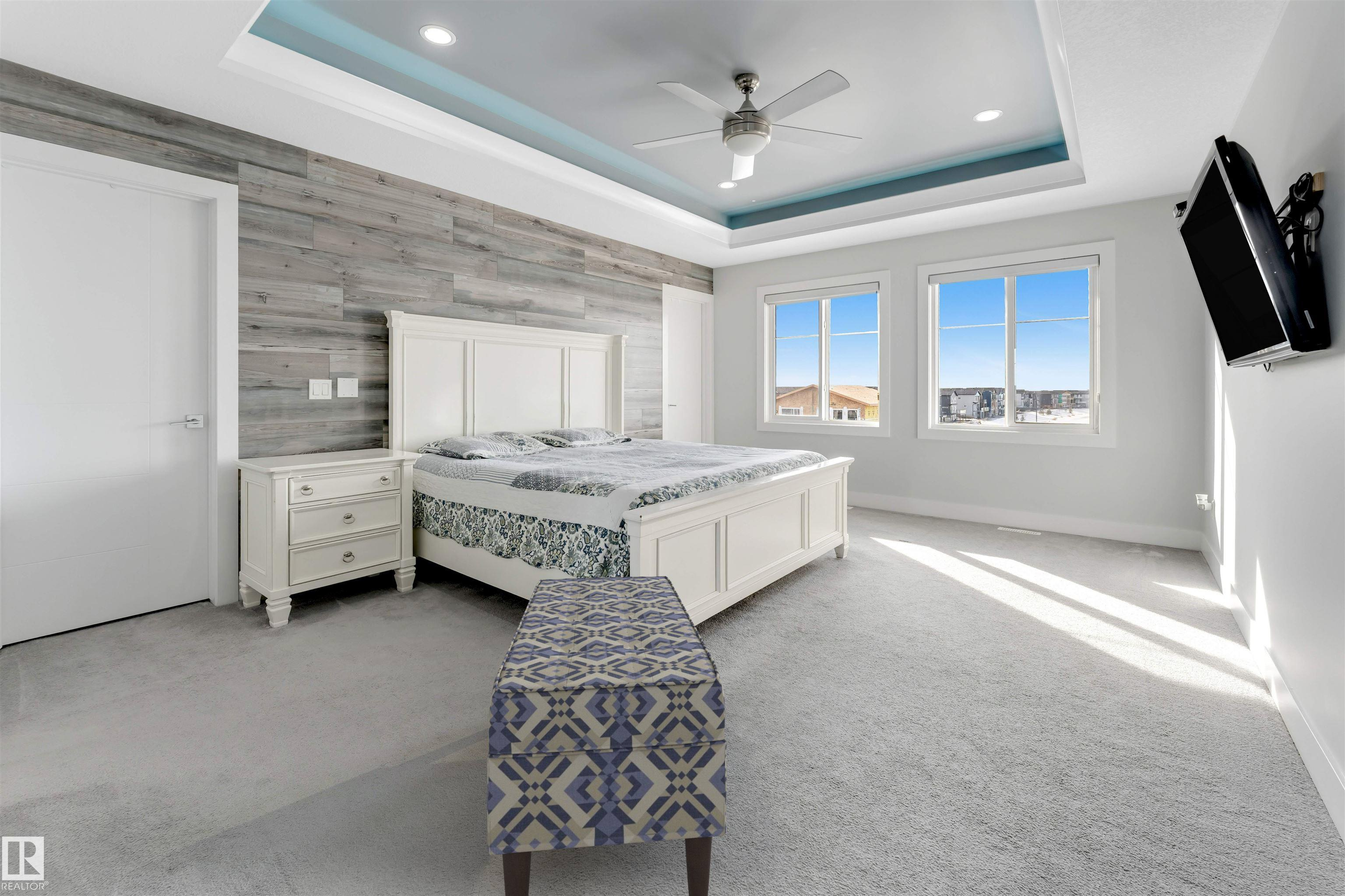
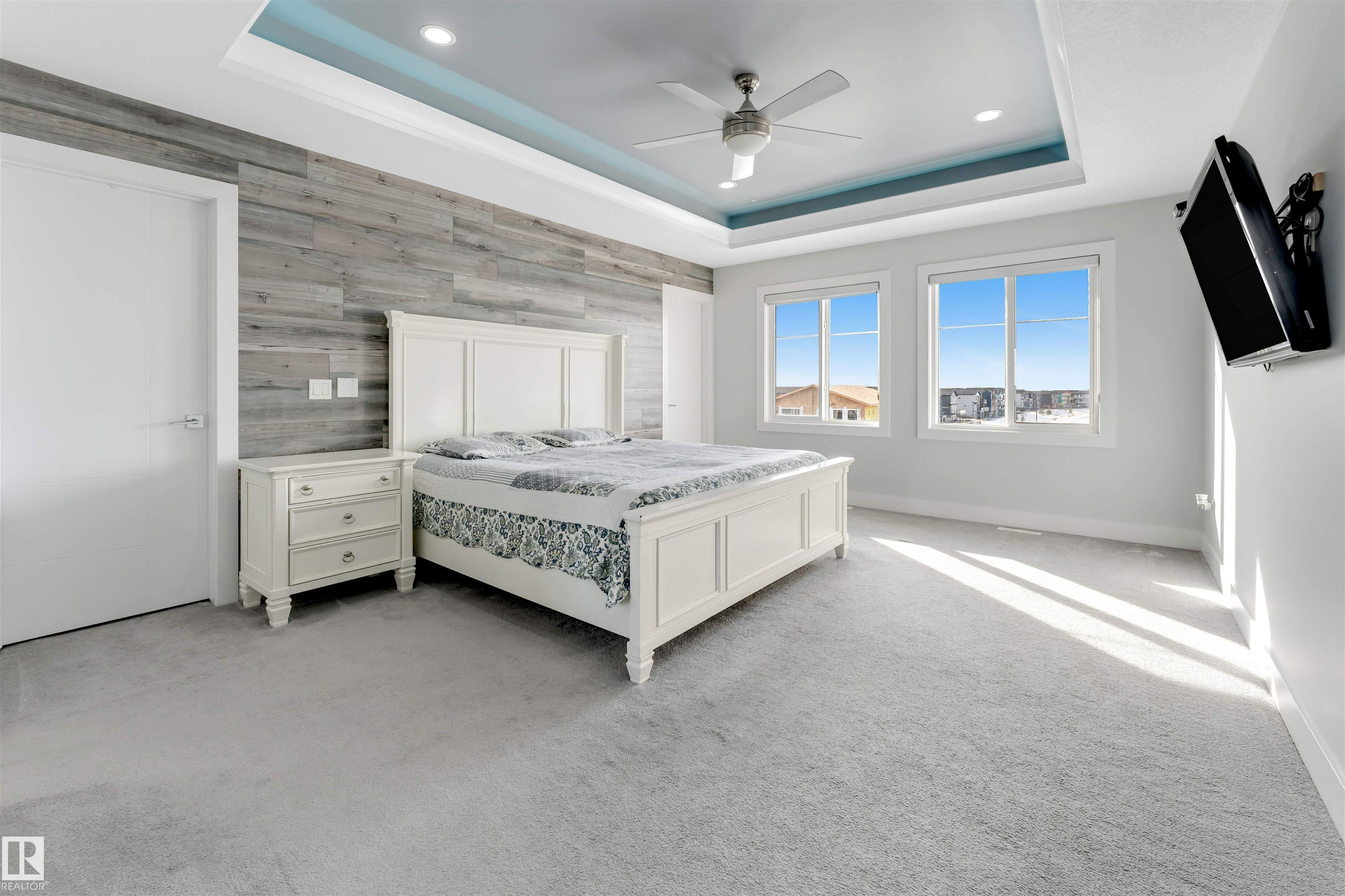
- bench [486,576,727,896]
